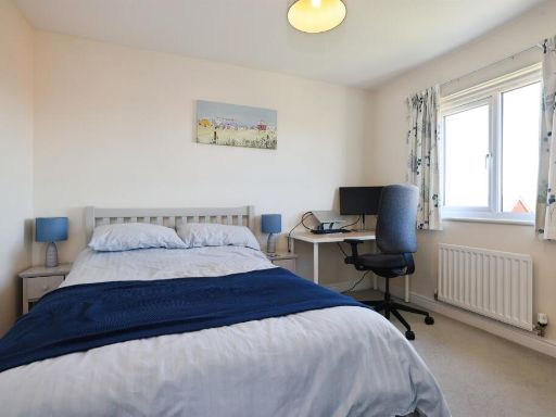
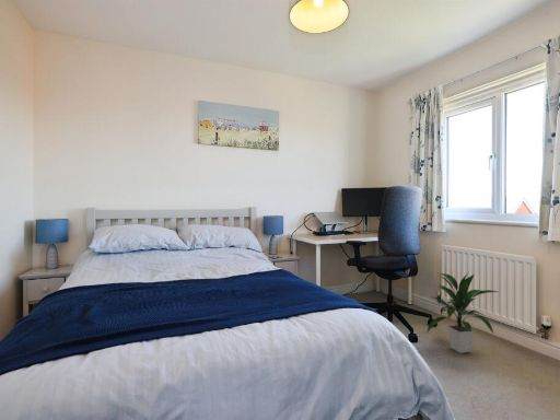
+ indoor plant [425,271,499,354]
